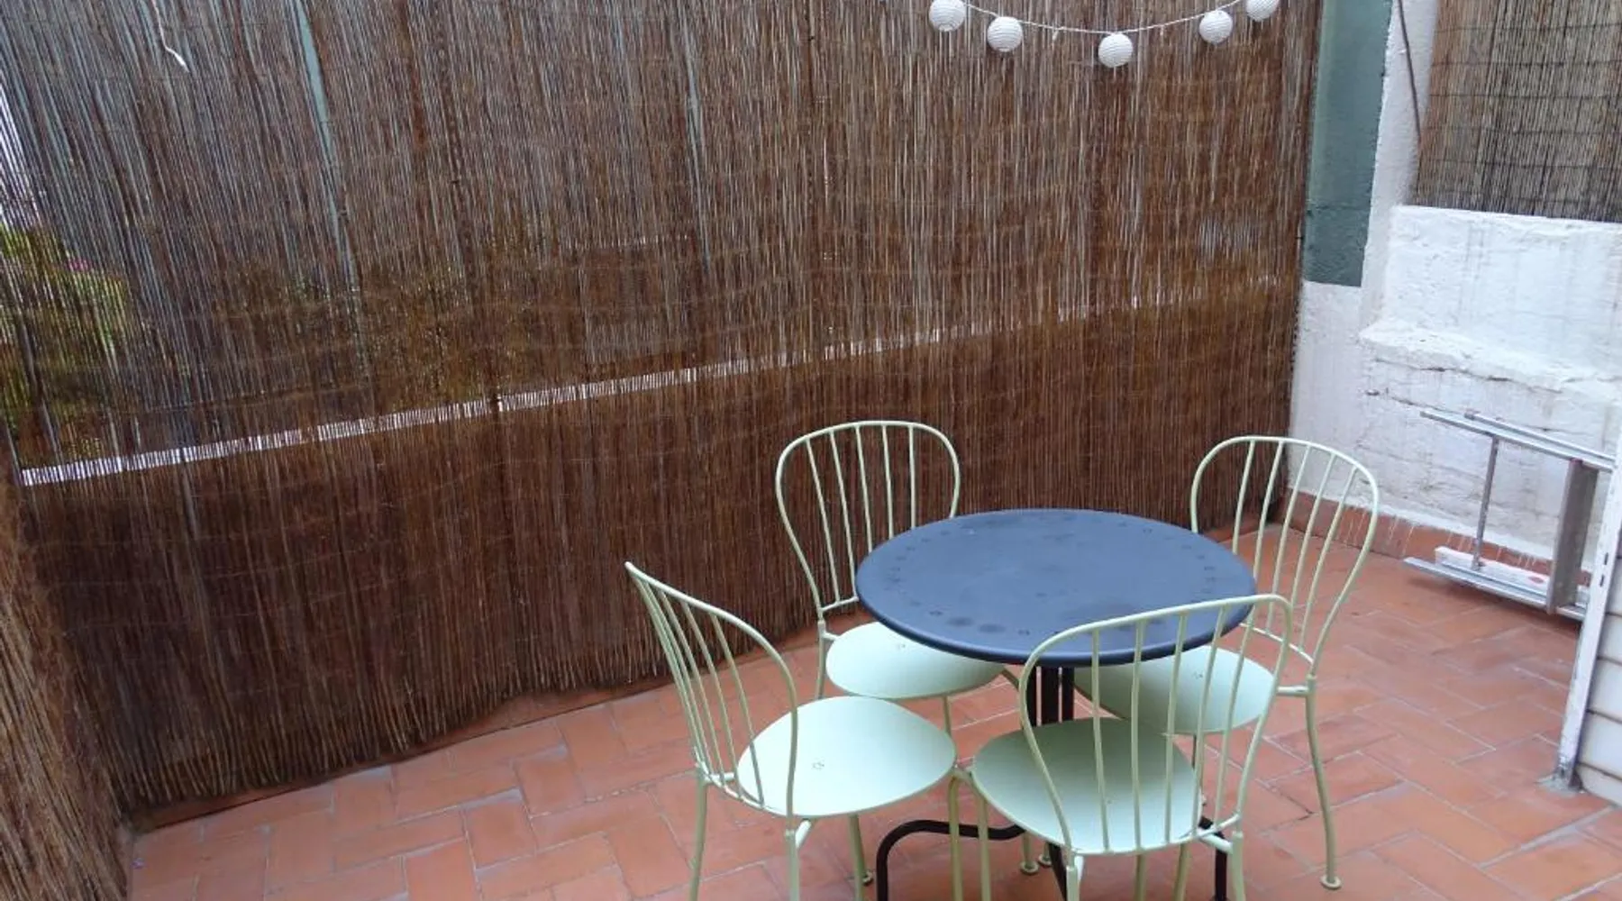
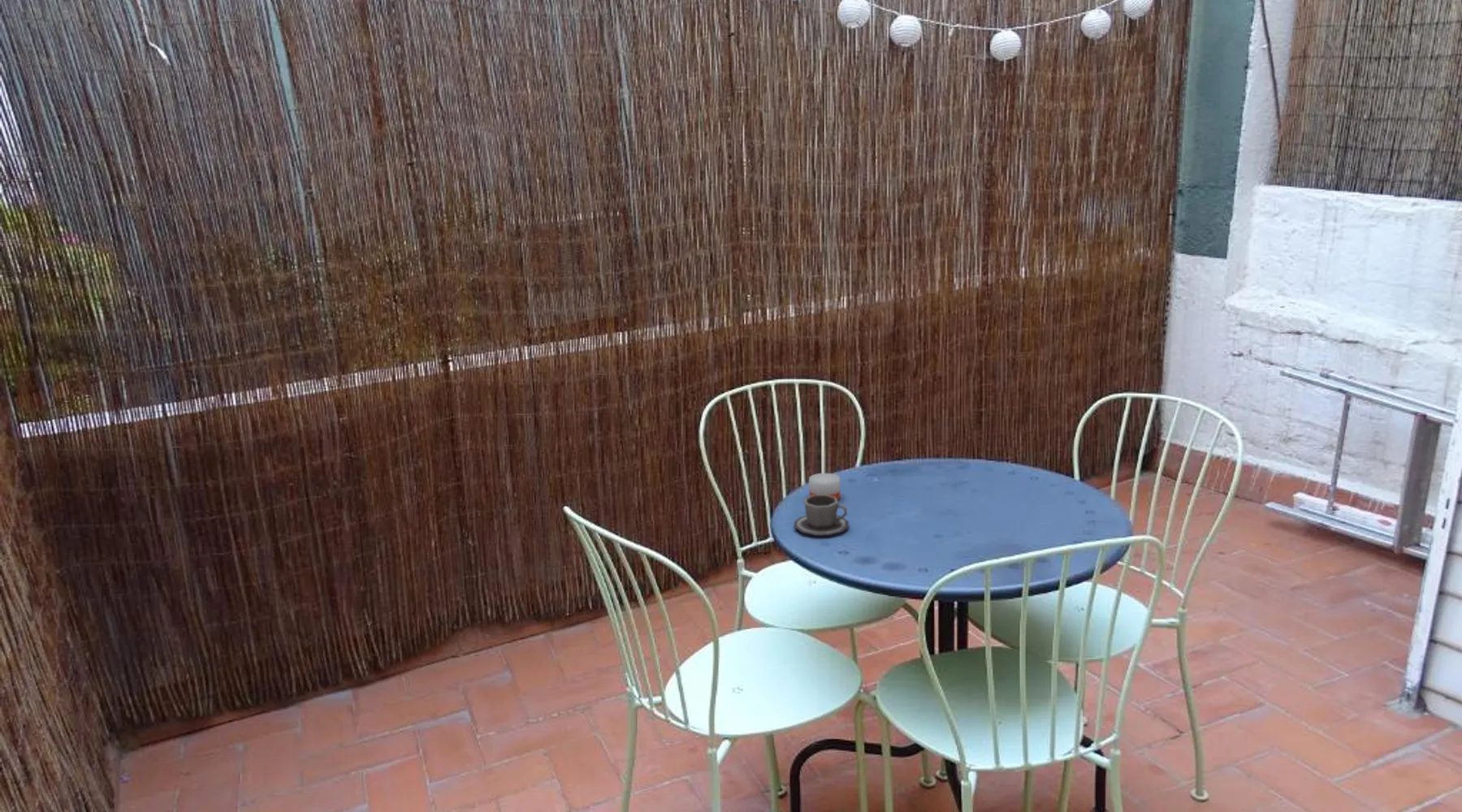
+ cup [794,495,850,537]
+ candle [808,462,841,501]
